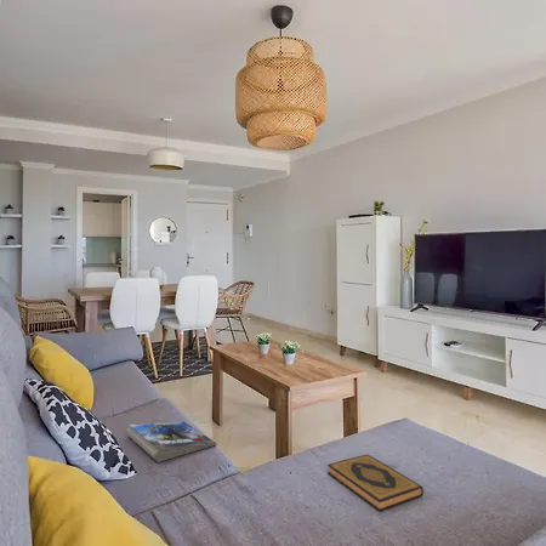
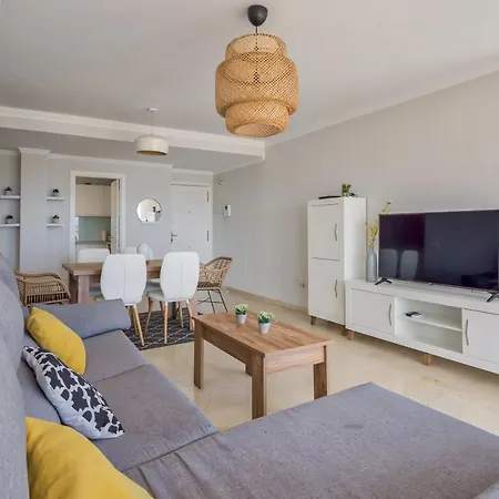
- magazine [125,421,218,463]
- hardback book [326,454,425,513]
